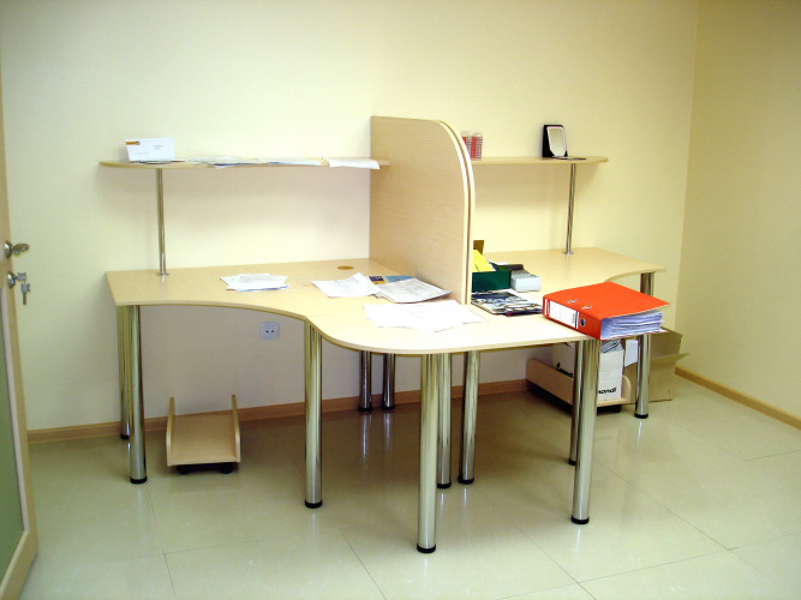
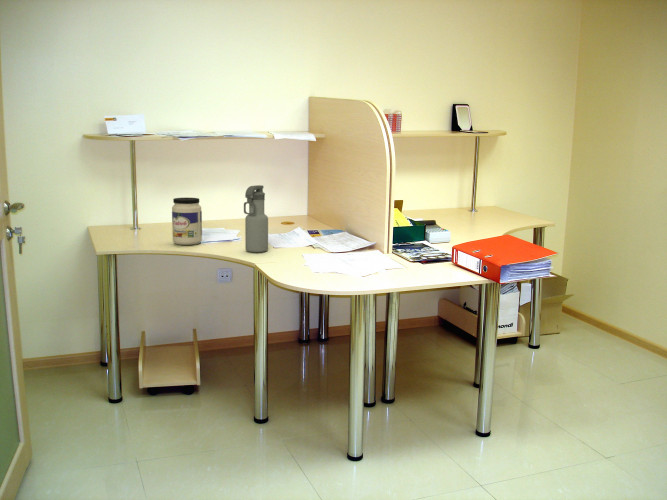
+ jar [171,197,203,246]
+ water bottle [243,184,269,253]
